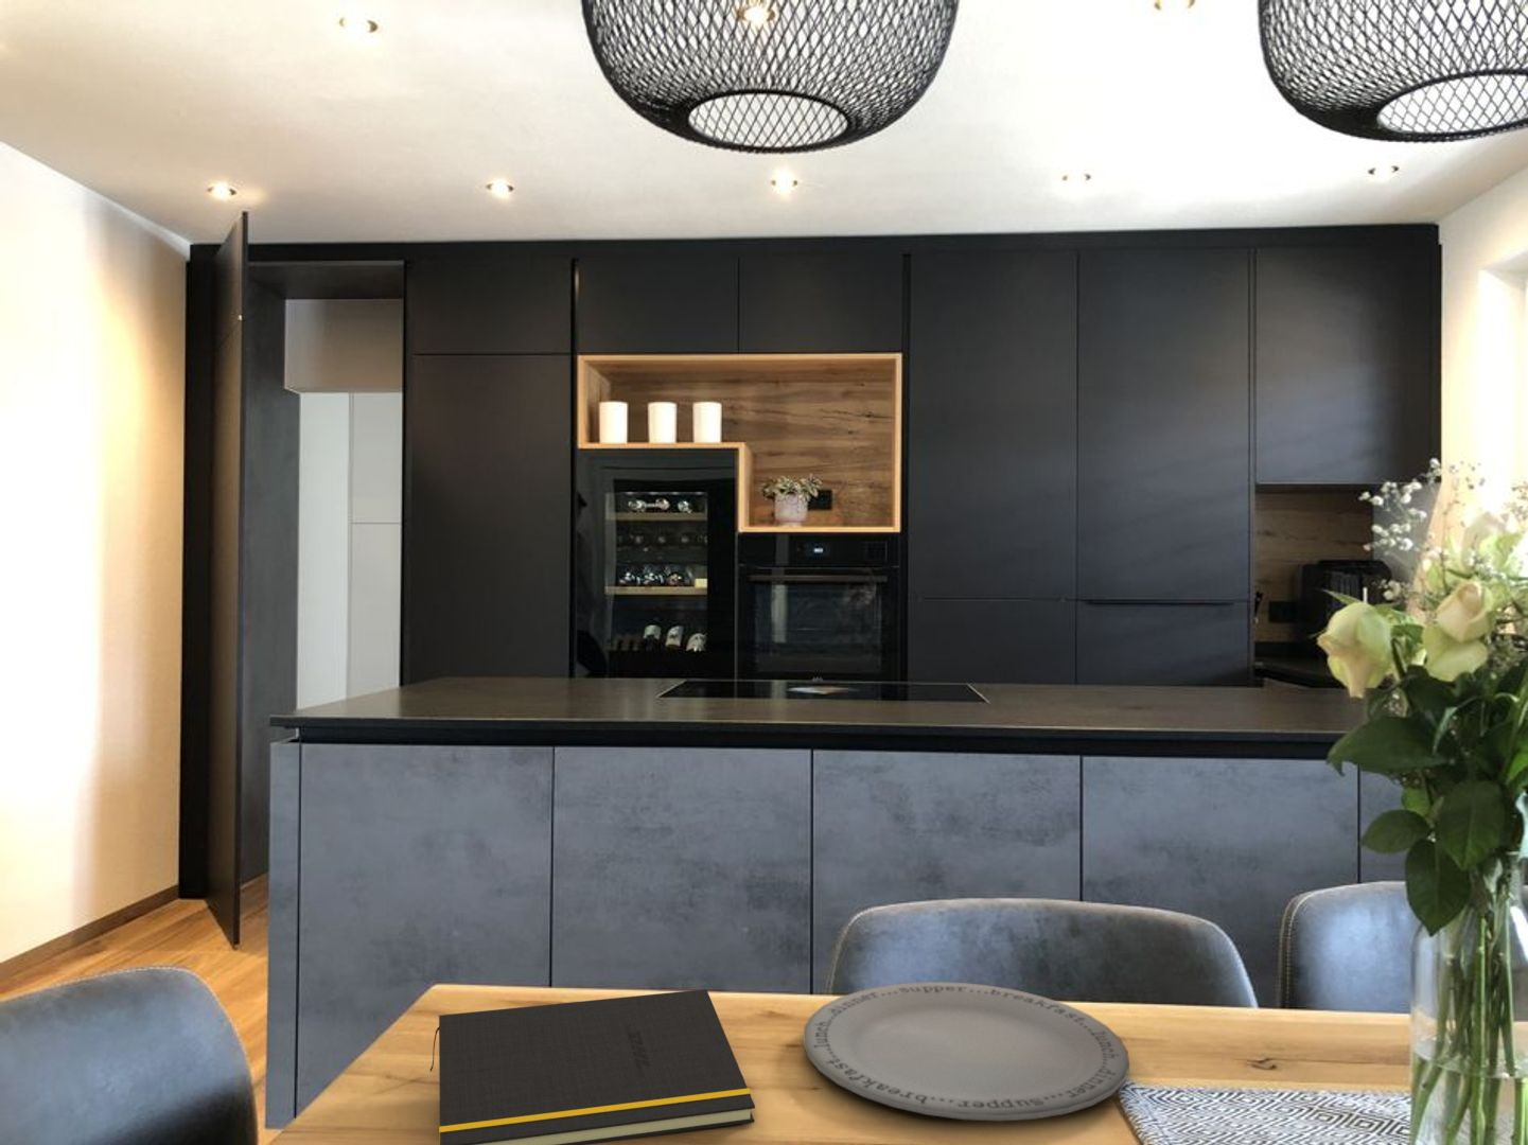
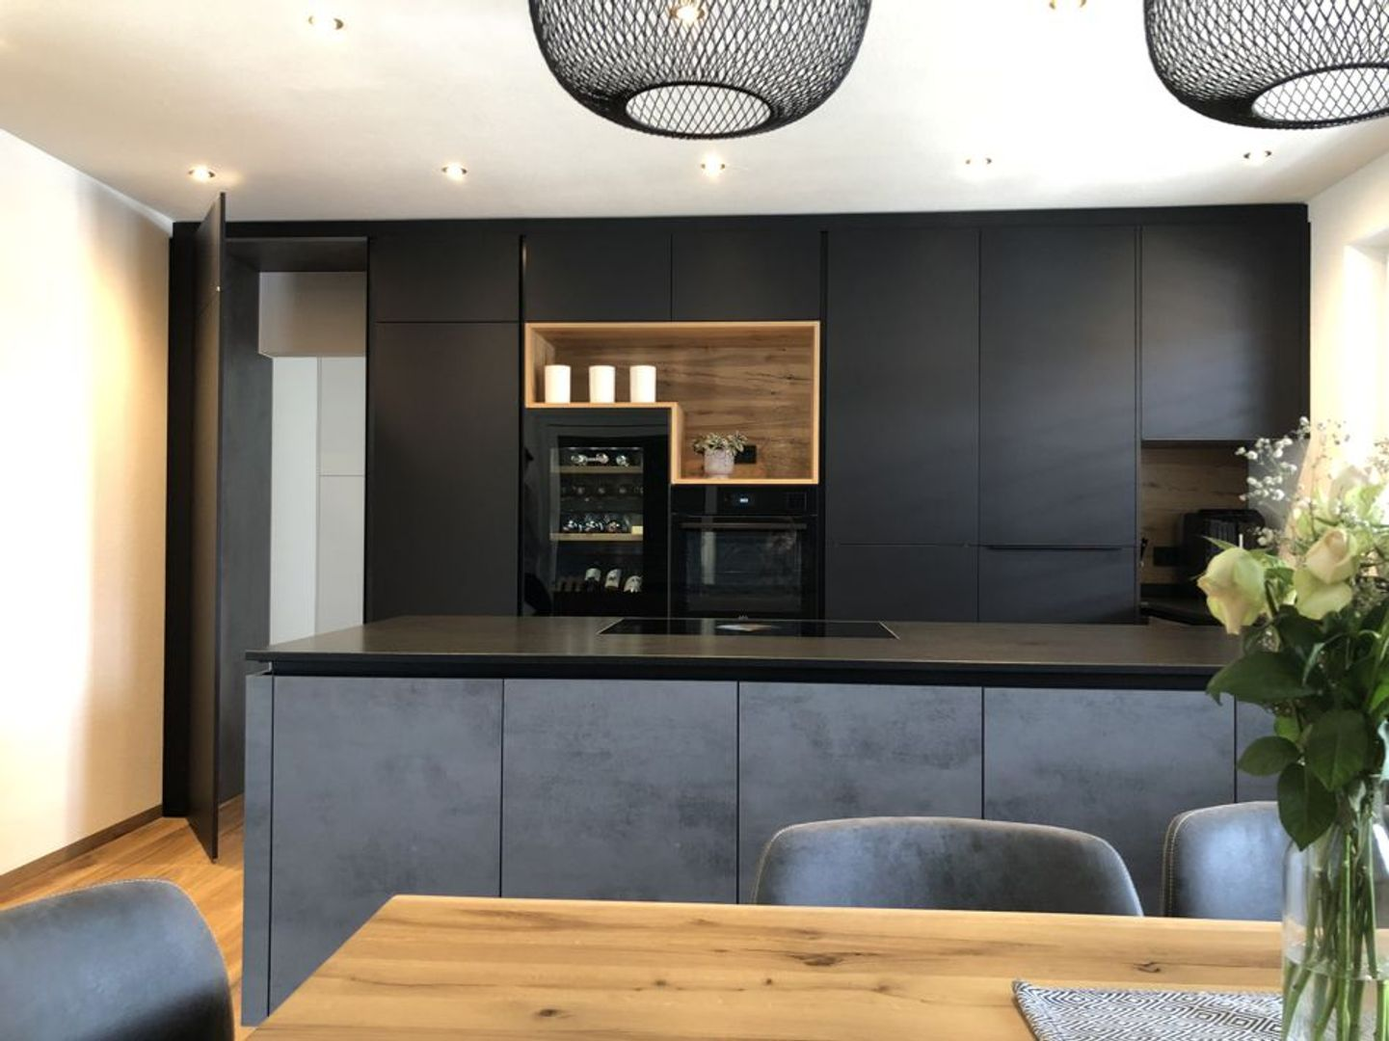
- plate [803,980,1131,1122]
- notepad [430,989,756,1145]
